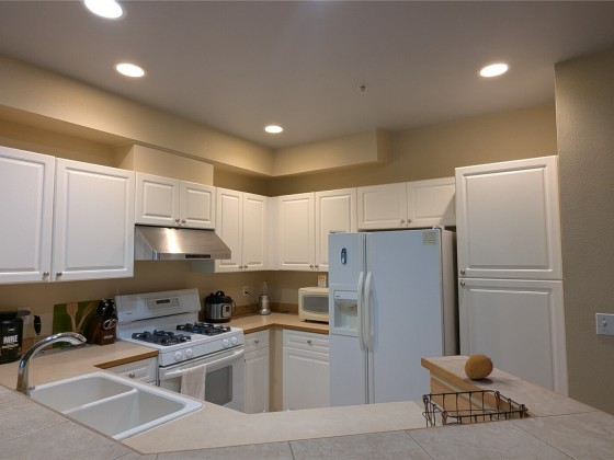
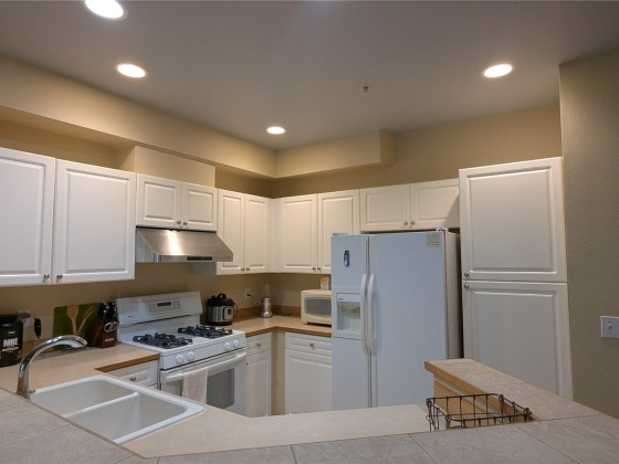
- fruit [464,353,494,380]
